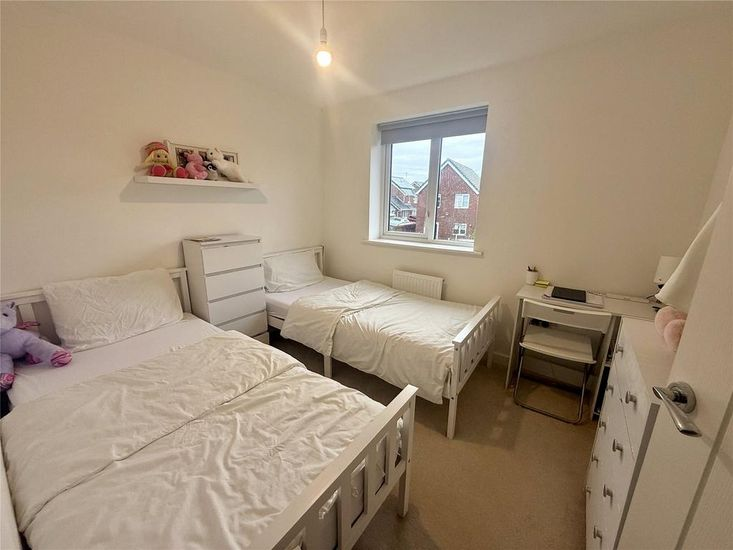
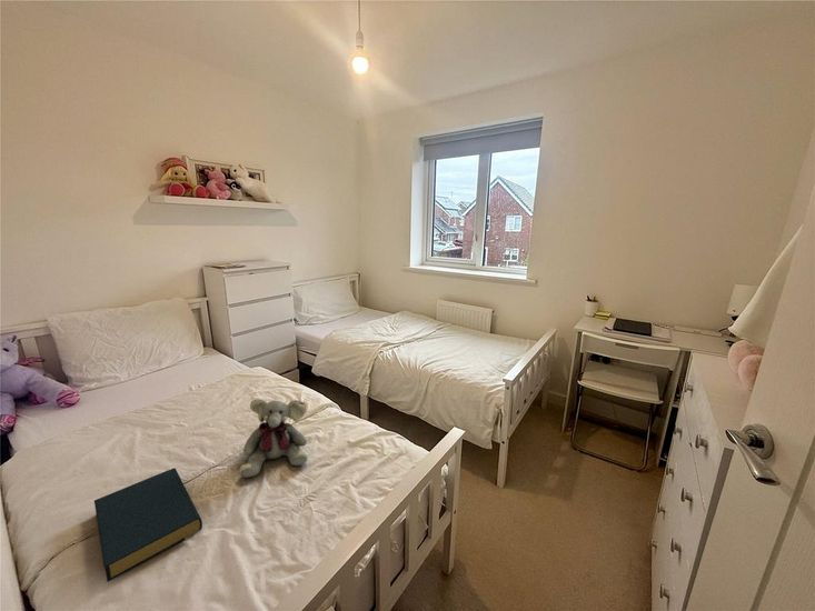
+ hardback book [93,467,203,583]
+ plush elephant [238,398,309,479]
